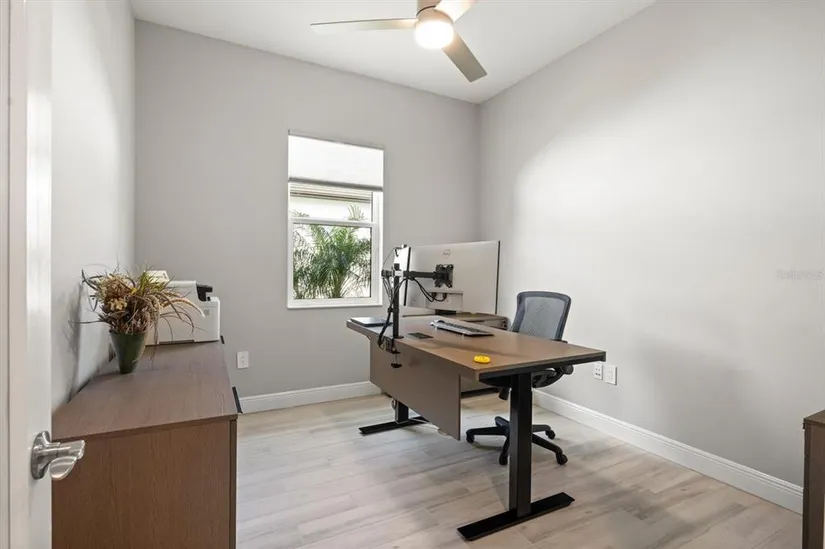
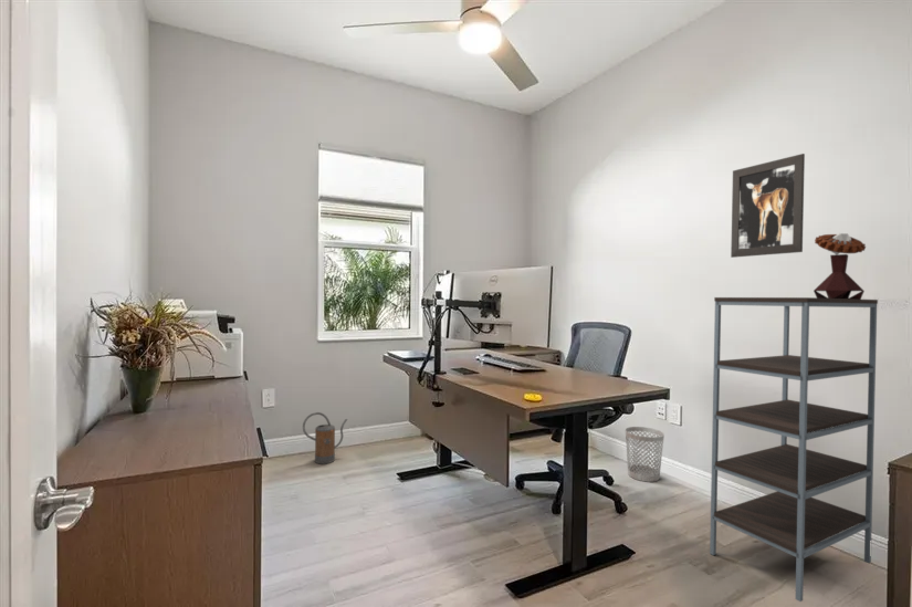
+ mushroom [813,232,867,300]
+ wastebasket [625,426,665,483]
+ watering can [302,411,348,465]
+ wall art [730,153,806,259]
+ shelving unit [709,296,879,603]
